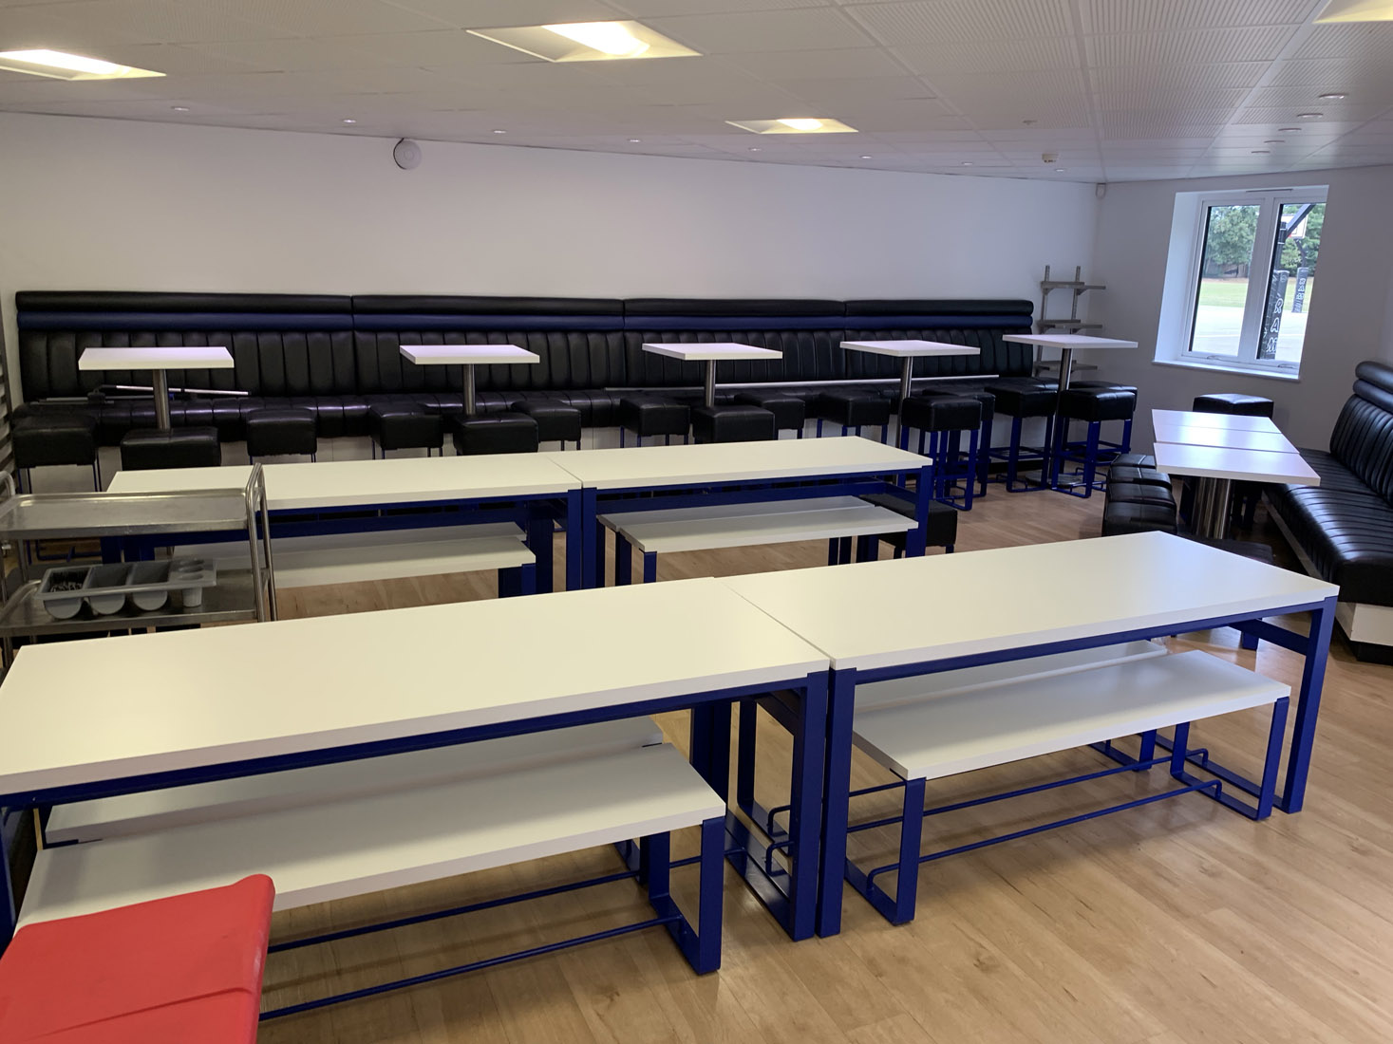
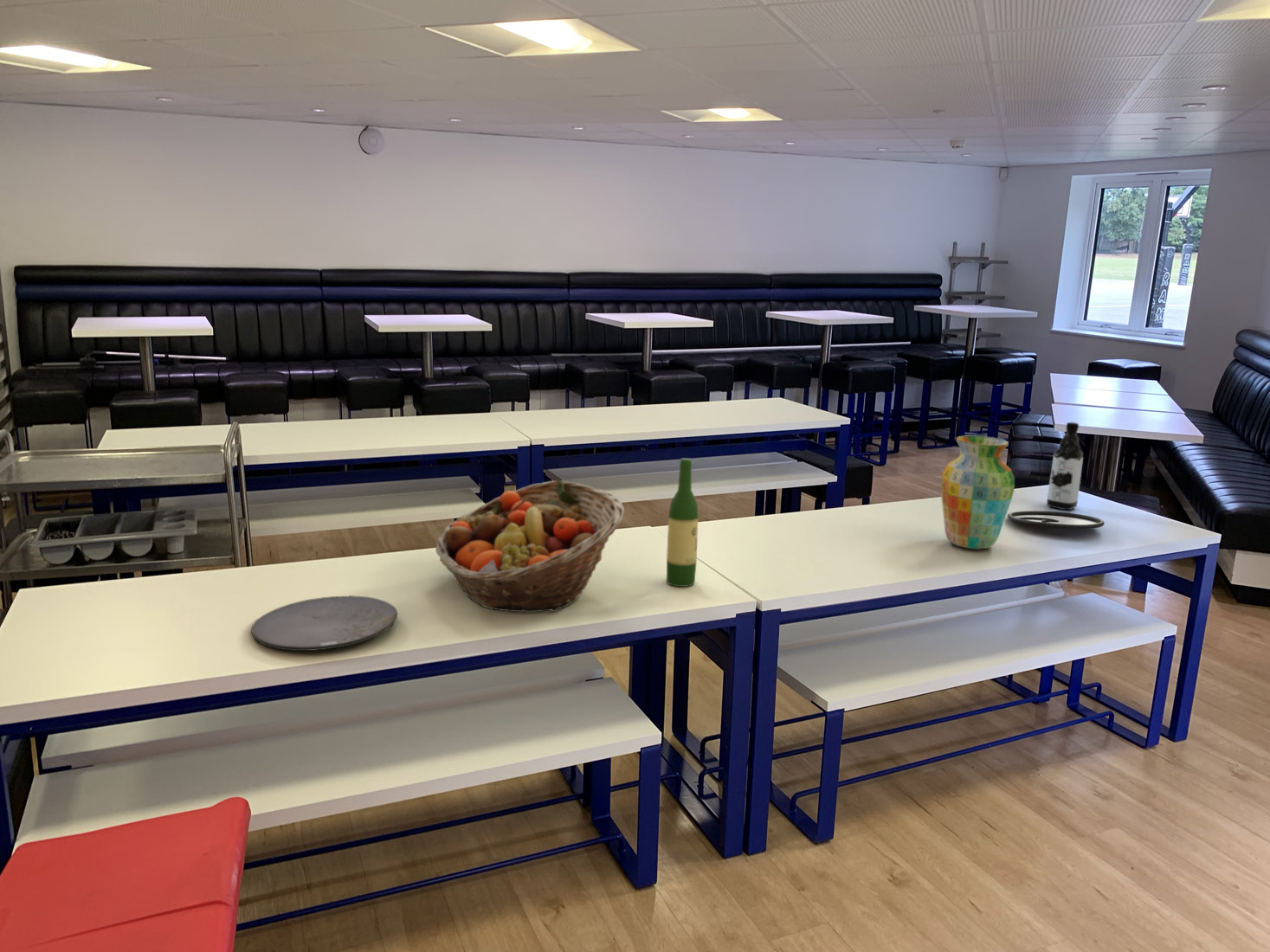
+ plate [250,595,398,652]
+ plate [1007,510,1106,530]
+ fruit basket [435,479,625,614]
+ vase [940,434,1015,550]
+ wine bottle [666,458,699,588]
+ water bottle [1046,421,1084,511]
